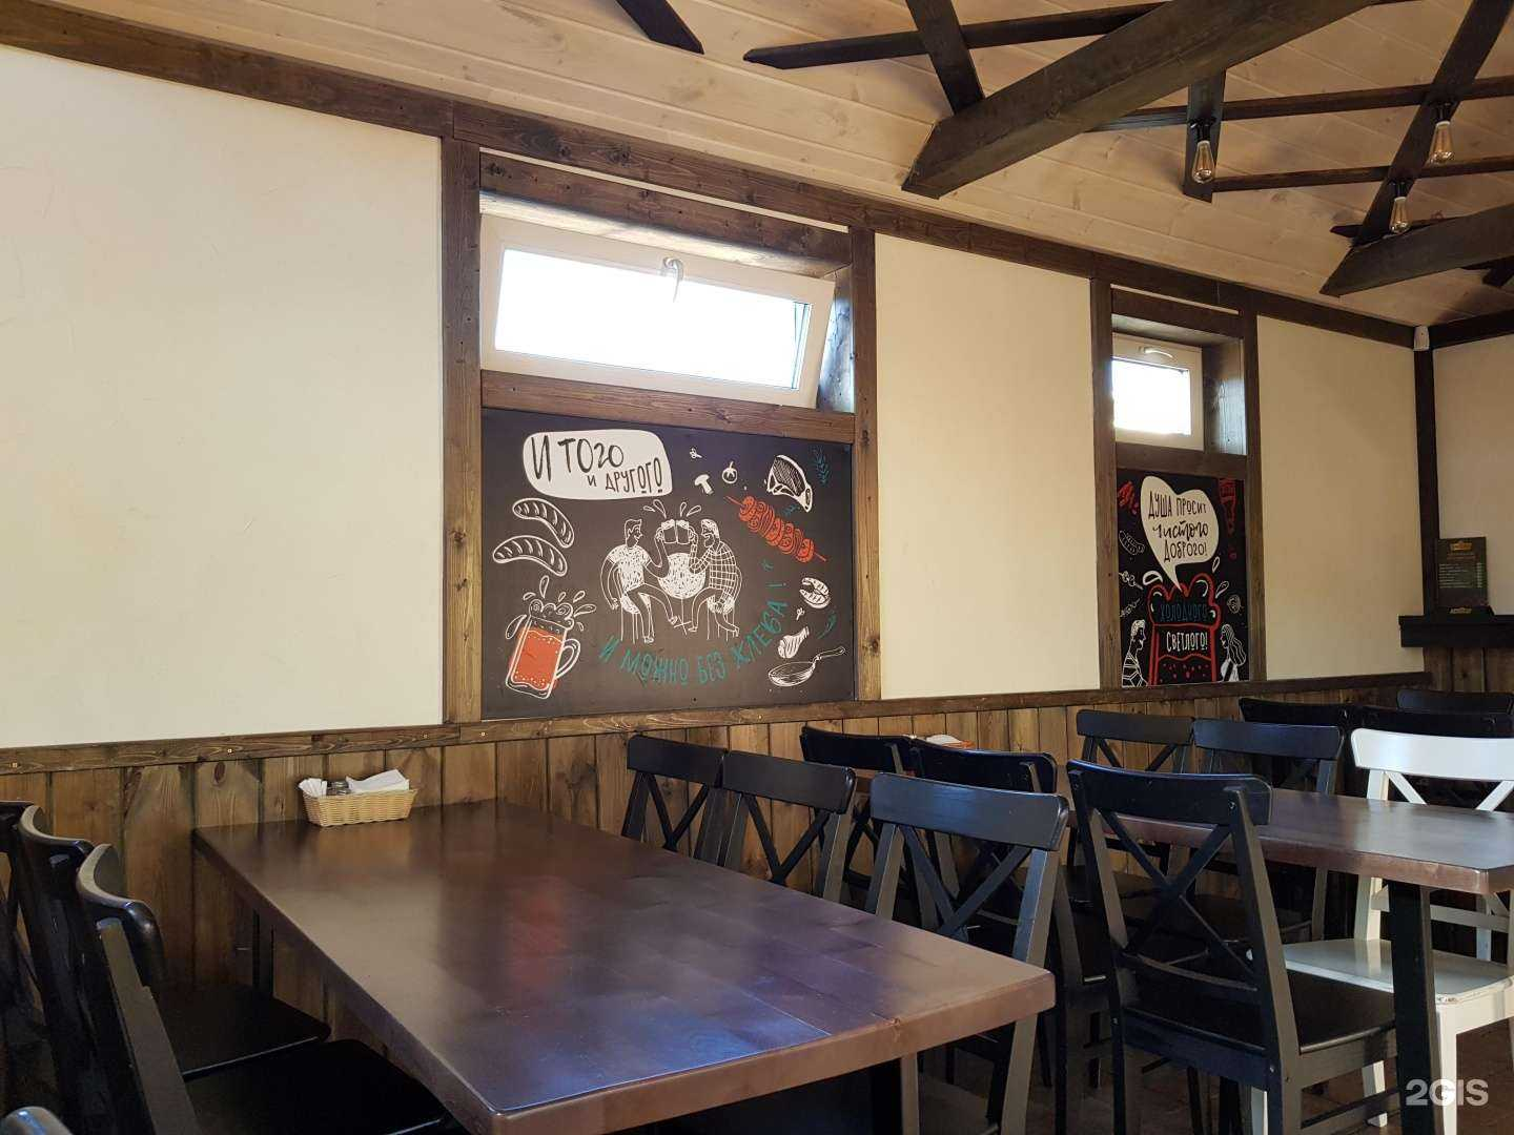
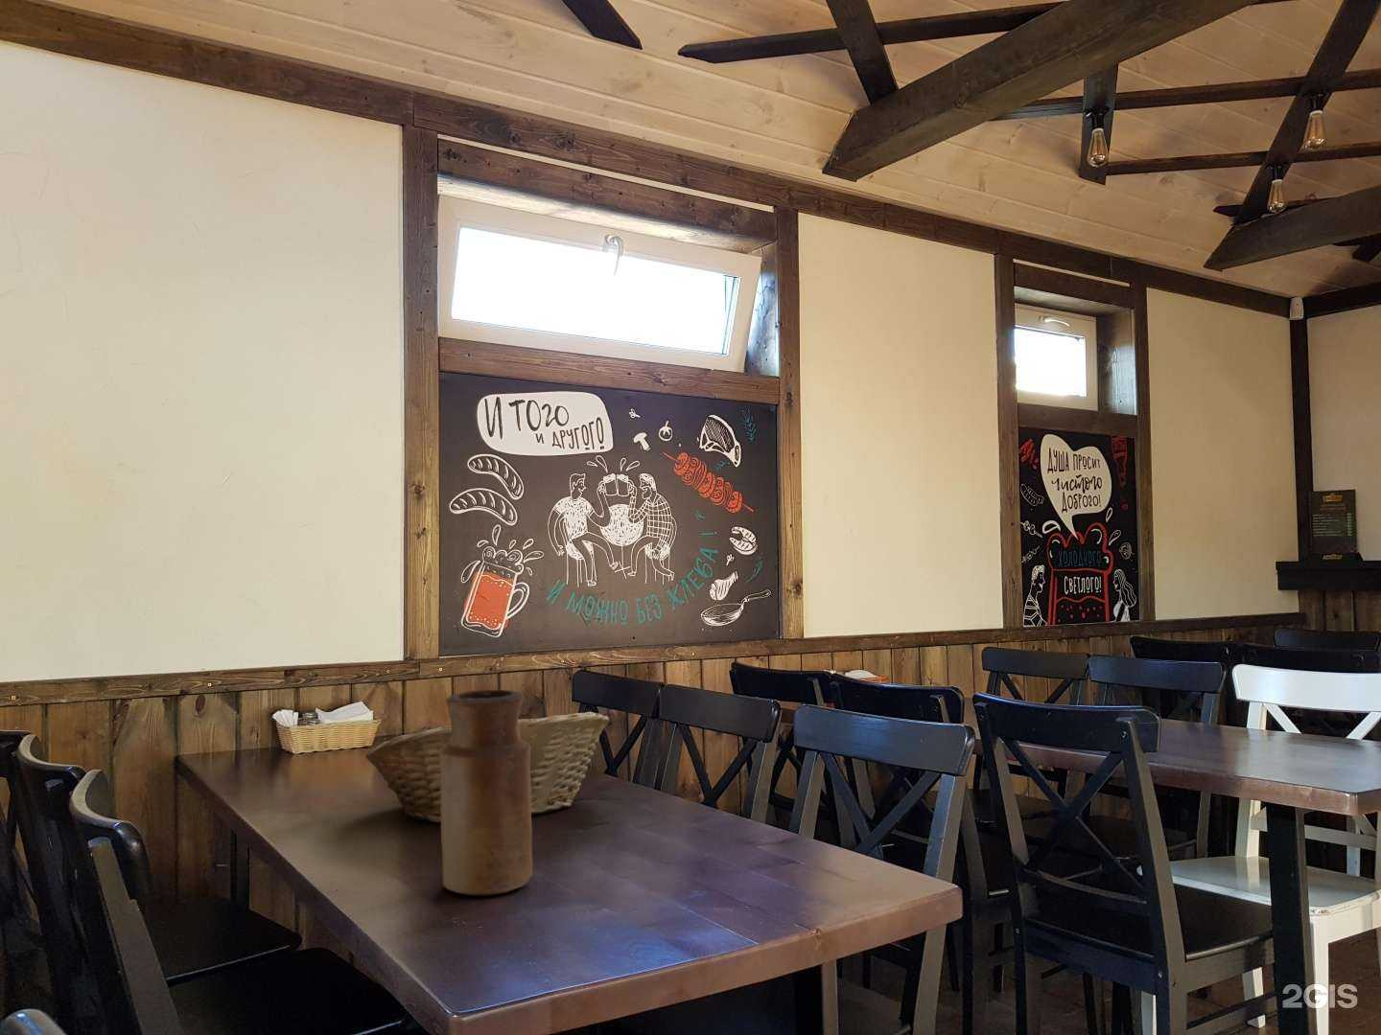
+ fruit basket [364,711,610,824]
+ vase [440,689,533,897]
